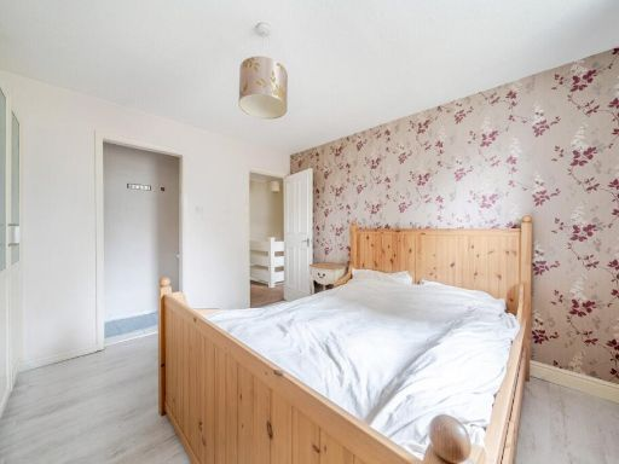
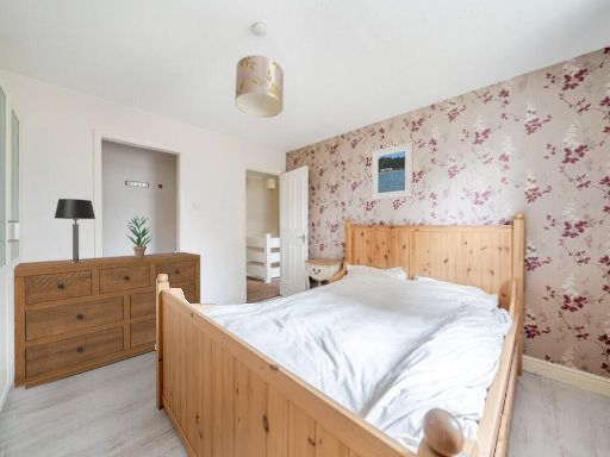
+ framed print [371,142,415,201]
+ table lamp [54,198,97,263]
+ potted plant [126,214,154,258]
+ dresser [13,251,201,390]
